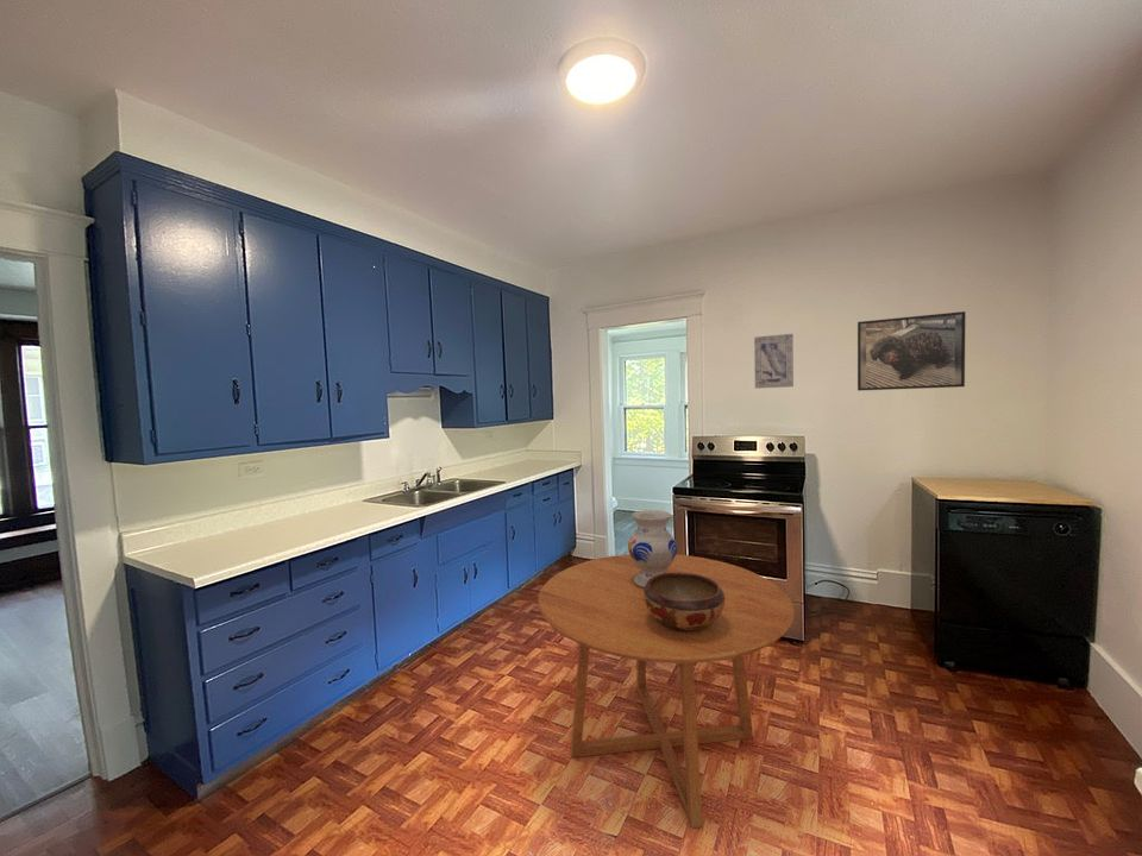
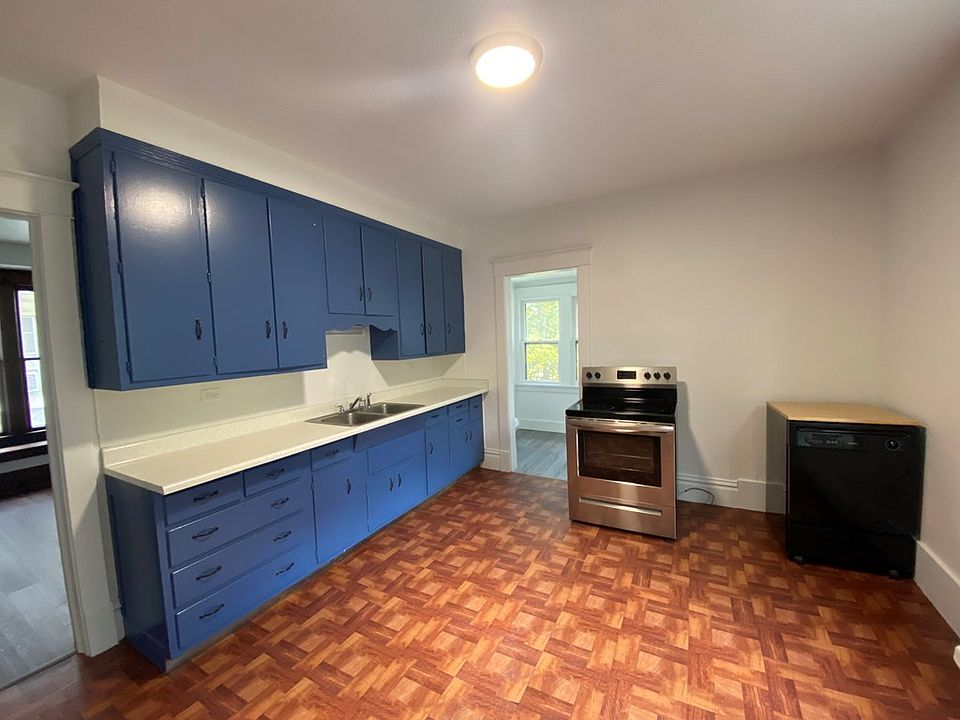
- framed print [857,310,967,391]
- dining table [538,553,796,829]
- wall art [753,333,795,390]
- vase [627,509,678,587]
- decorative bowl [644,572,724,631]
